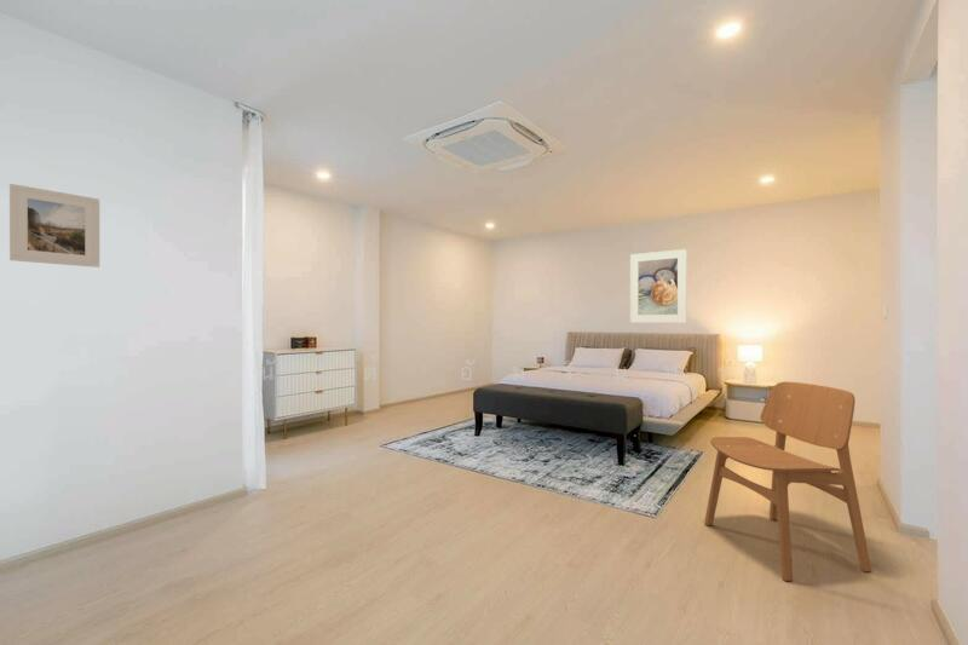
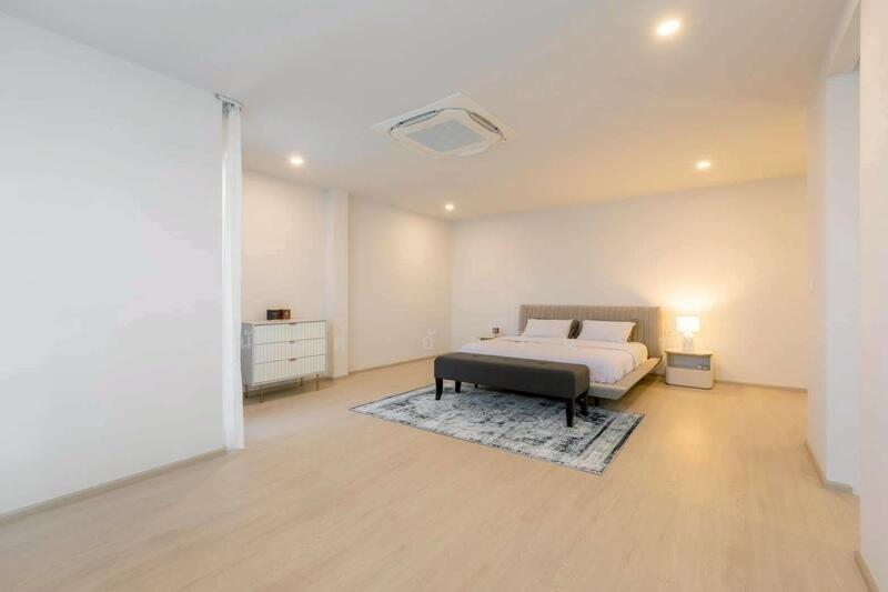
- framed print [8,183,100,269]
- chair [703,380,872,582]
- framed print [629,248,687,323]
